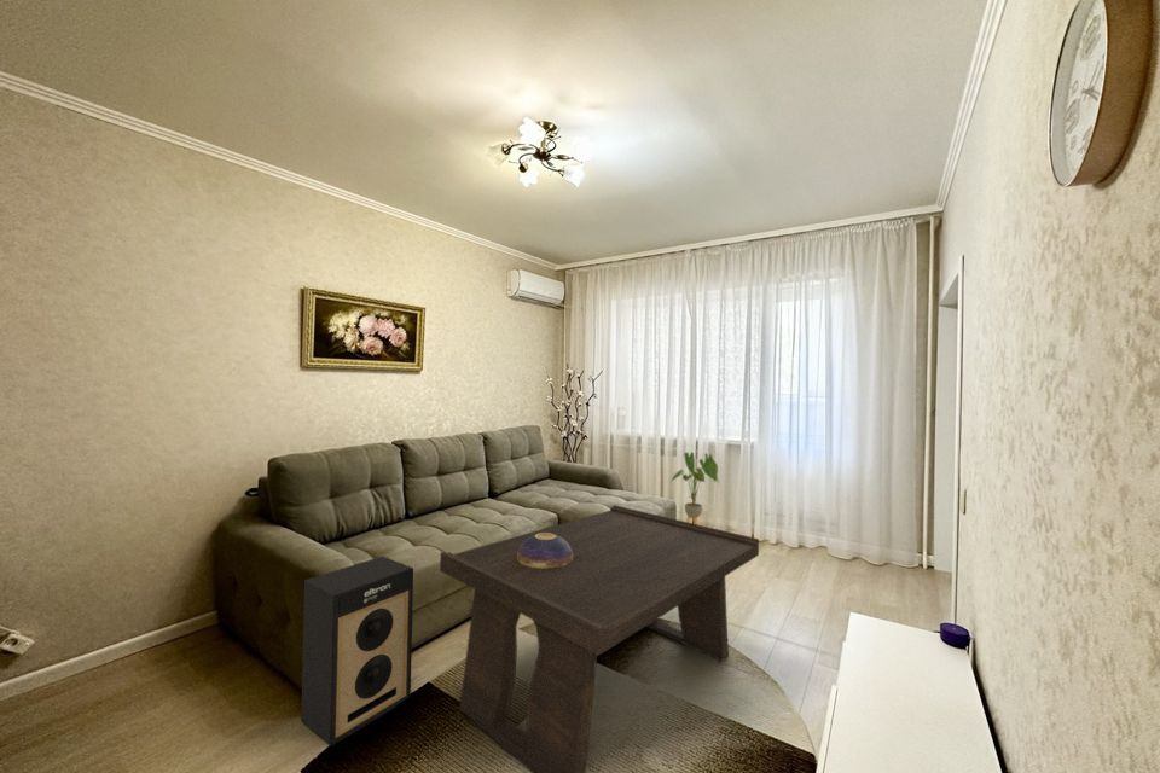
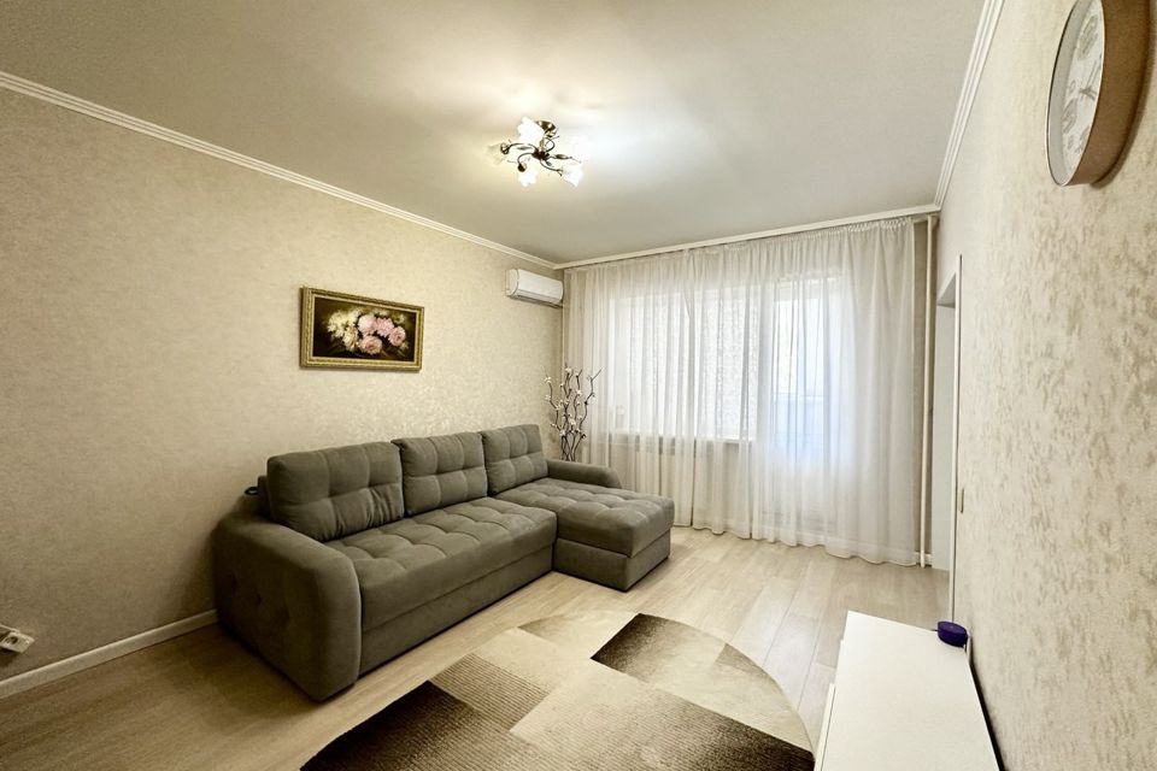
- speaker [300,556,414,748]
- coffee table [439,504,760,773]
- decorative bowl [517,533,573,569]
- house plant [669,451,721,525]
